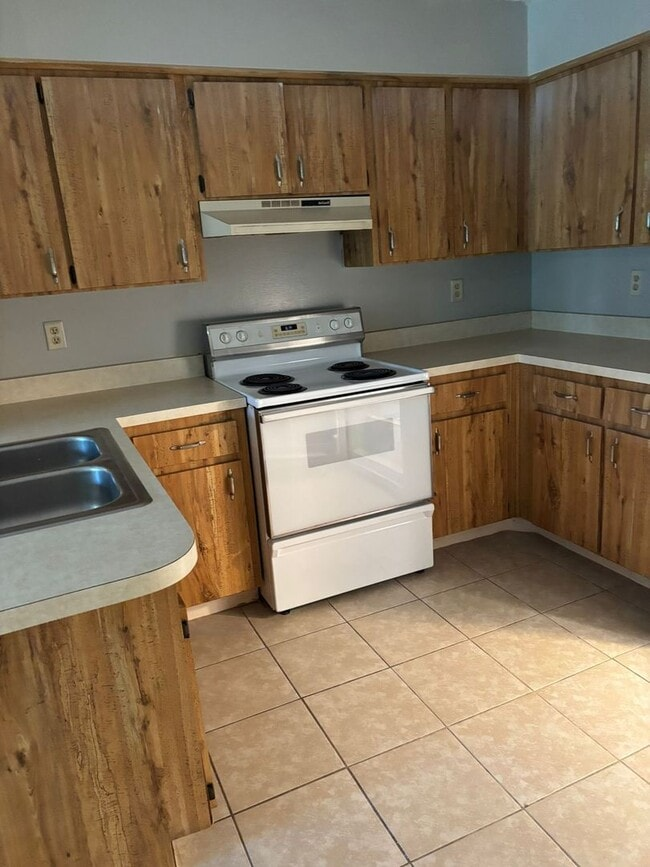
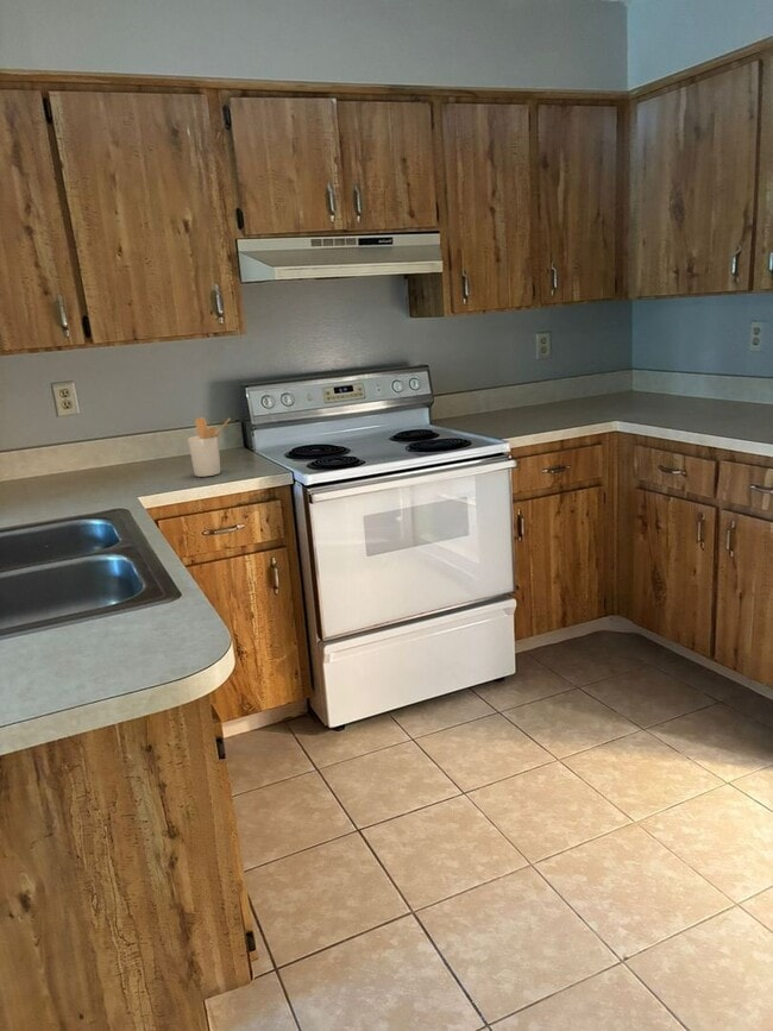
+ utensil holder [187,416,232,478]
